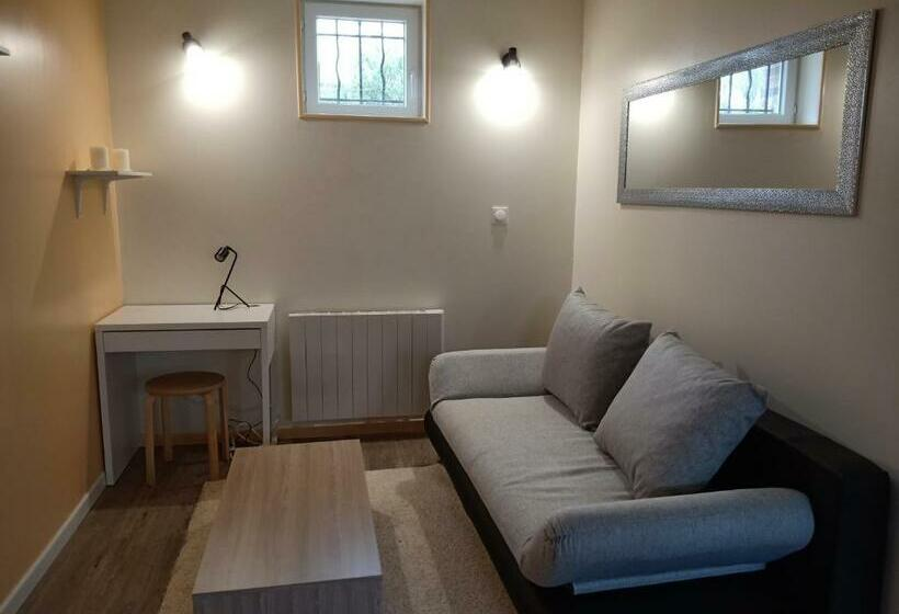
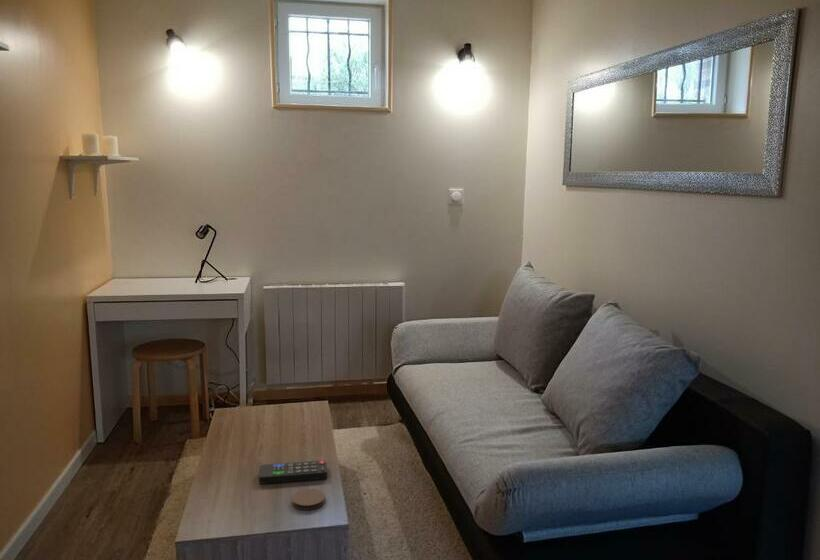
+ remote control [258,460,328,485]
+ coaster [291,488,326,511]
